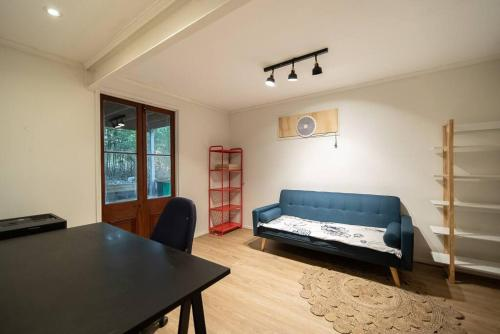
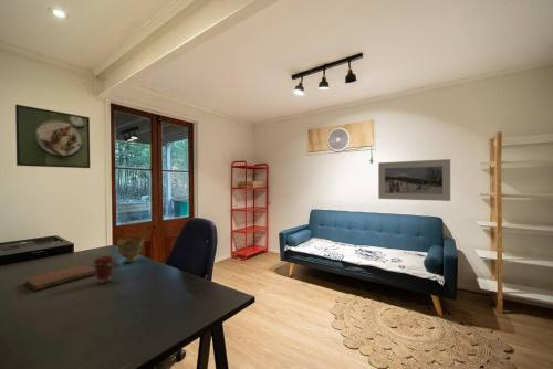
+ decorative bowl [116,236,145,263]
+ coffee cup [93,255,115,285]
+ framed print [377,158,451,202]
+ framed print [14,104,91,169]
+ notebook [23,263,96,292]
